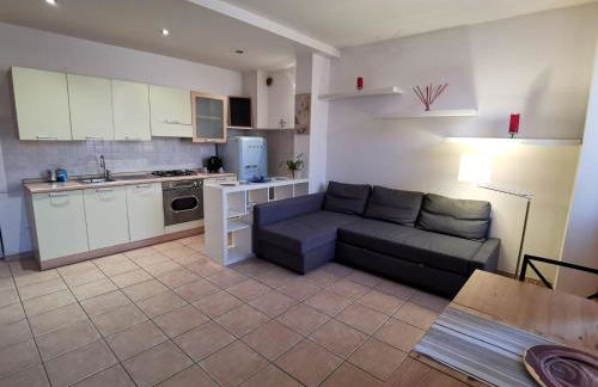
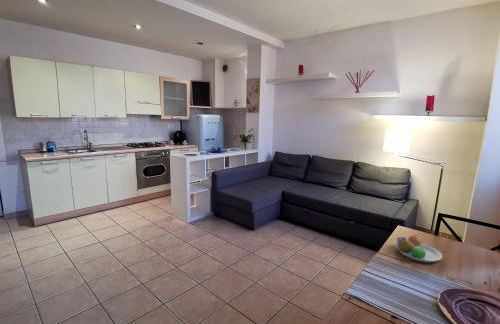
+ fruit bowl [395,234,444,263]
